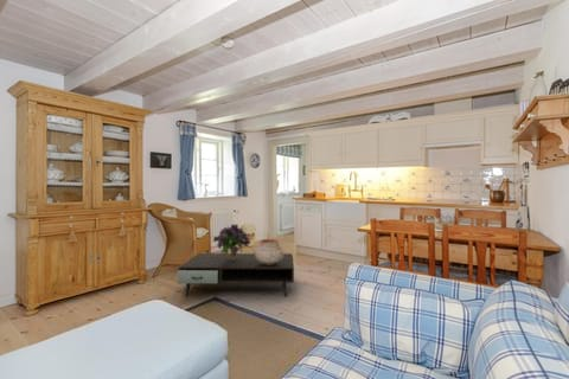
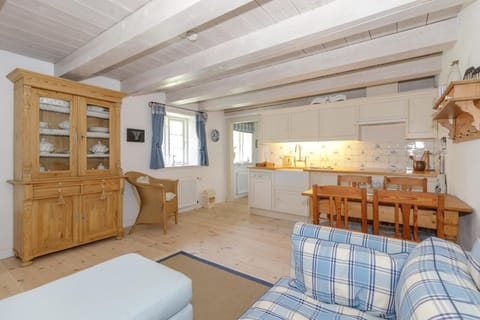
- bouquet [212,223,252,259]
- ceramic pot [254,238,284,265]
- coffee table [177,252,295,297]
